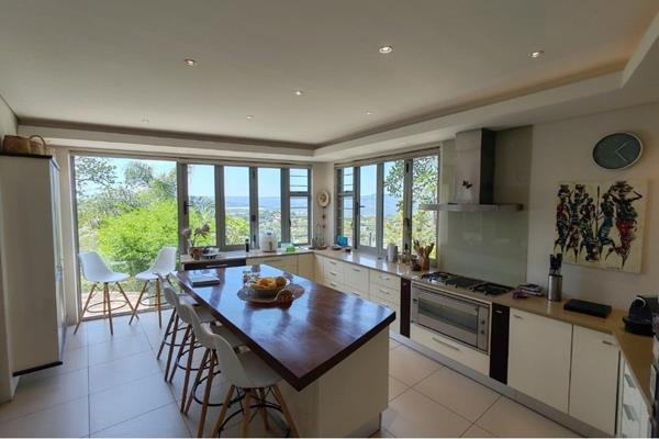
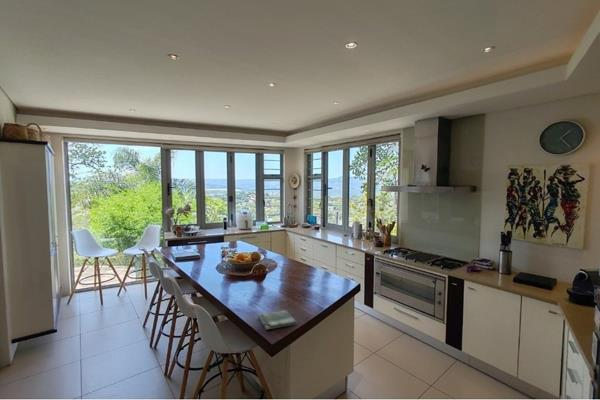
+ dish towel [257,309,298,331]
